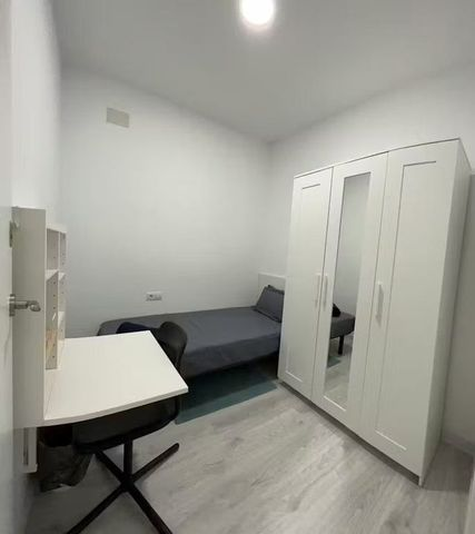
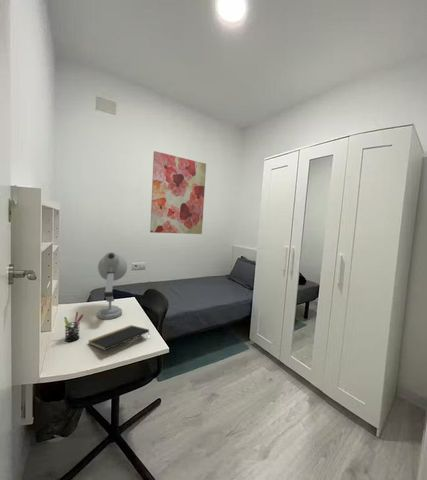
+ pen holder [63,311,84,343]
+ notepad [87,324,150,352]
+ wall art [149,150,207,235]
+ desk lamp [96,251,128,320]
